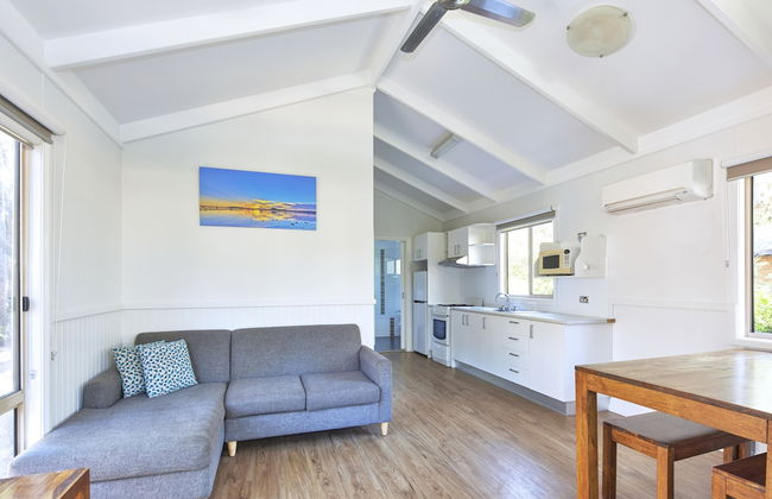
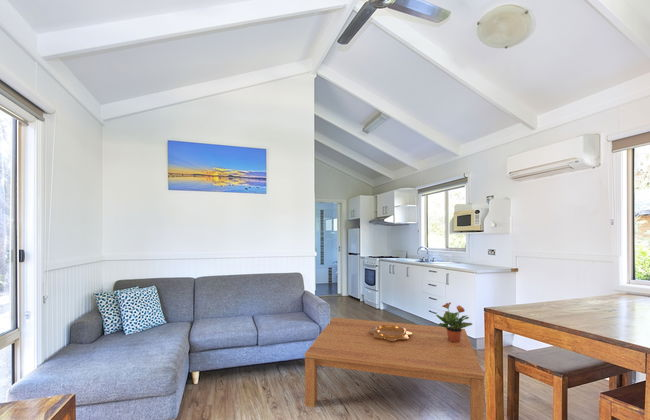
+ potted plant [435,301,473,343]
+ decorative bowl [369,325,412,341]
+ coffee table [304,316,485,420]
